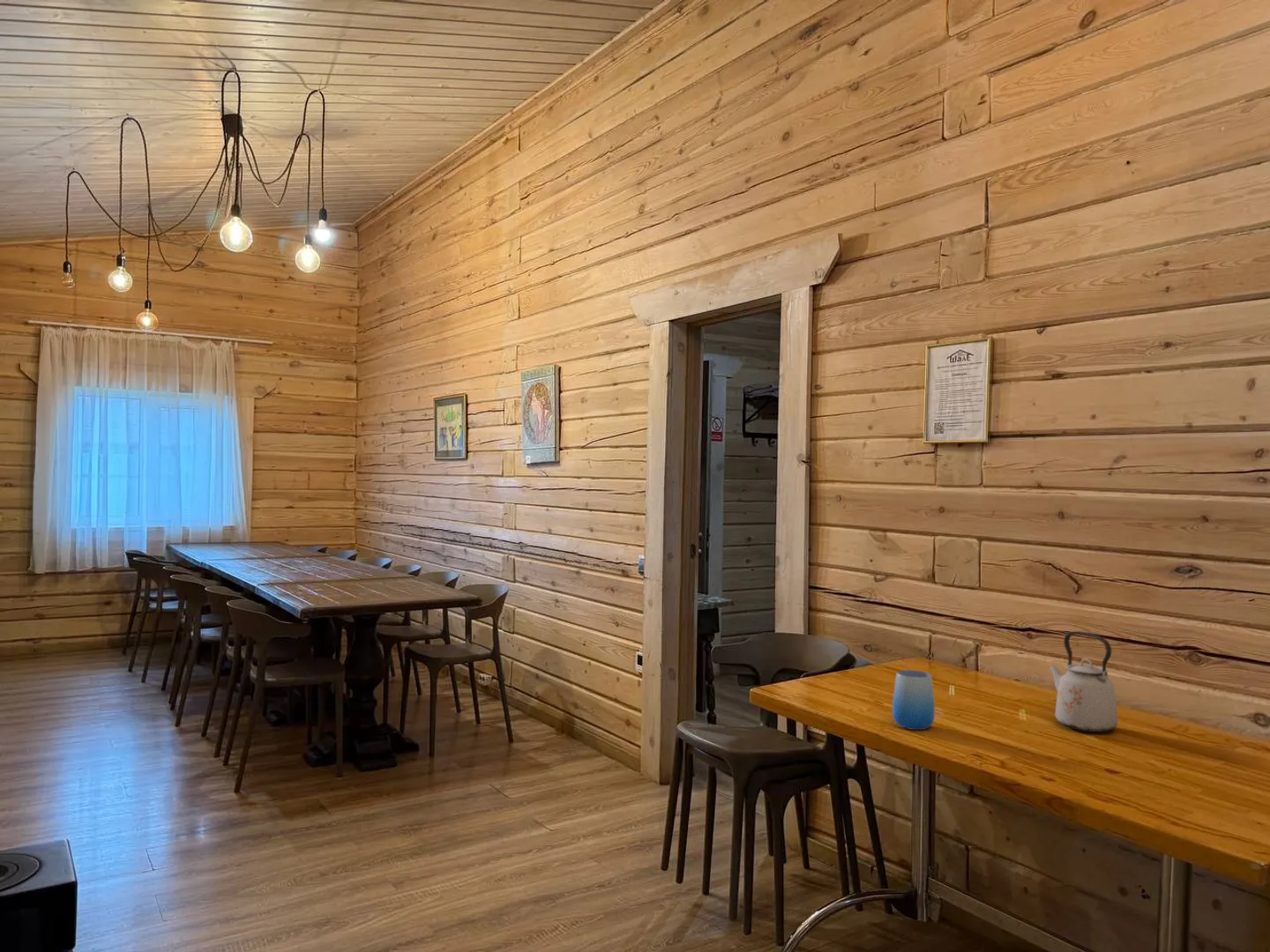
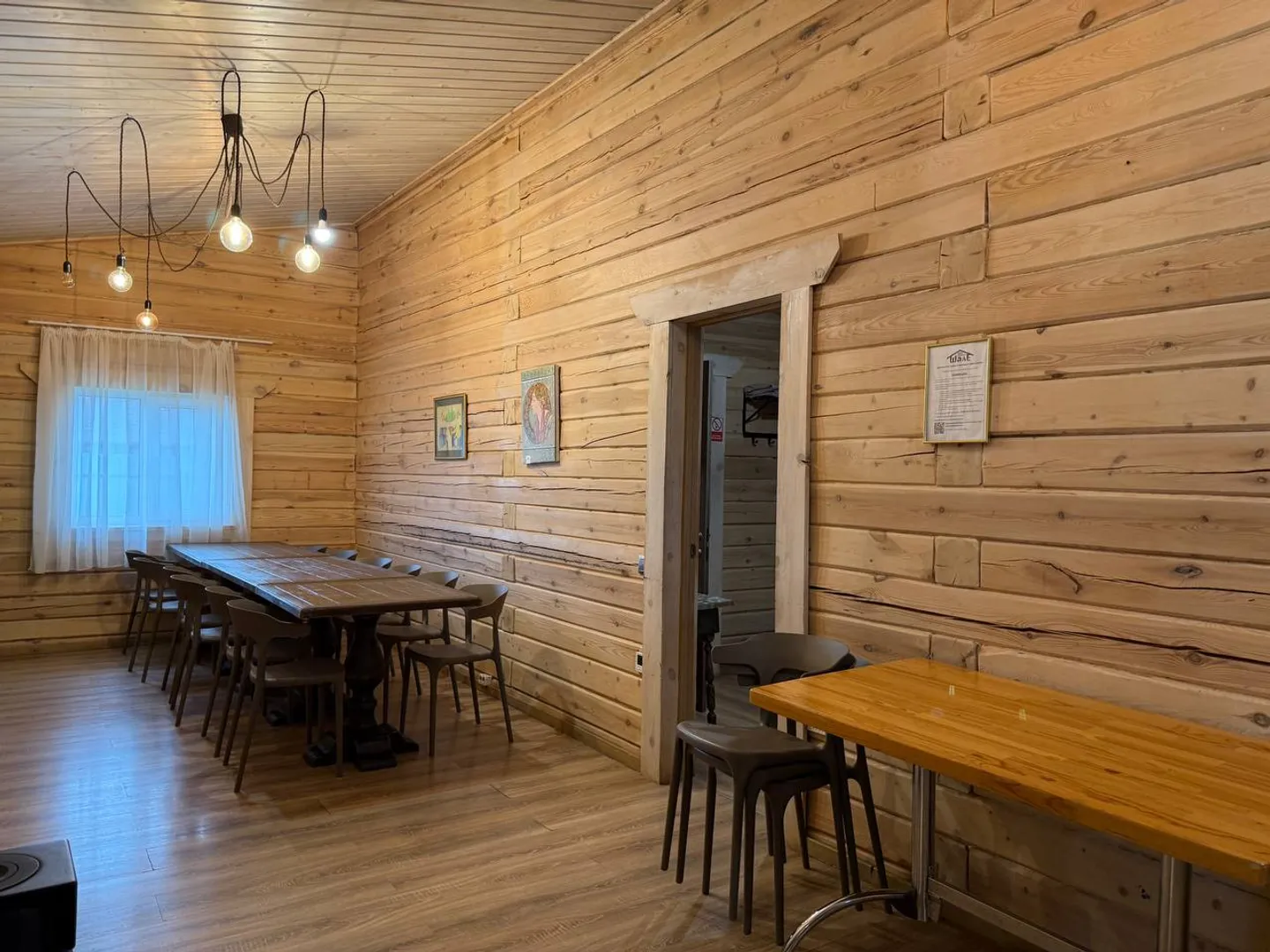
- cup [892,669,936,731]
- kettle [1048,630,1118,733]
